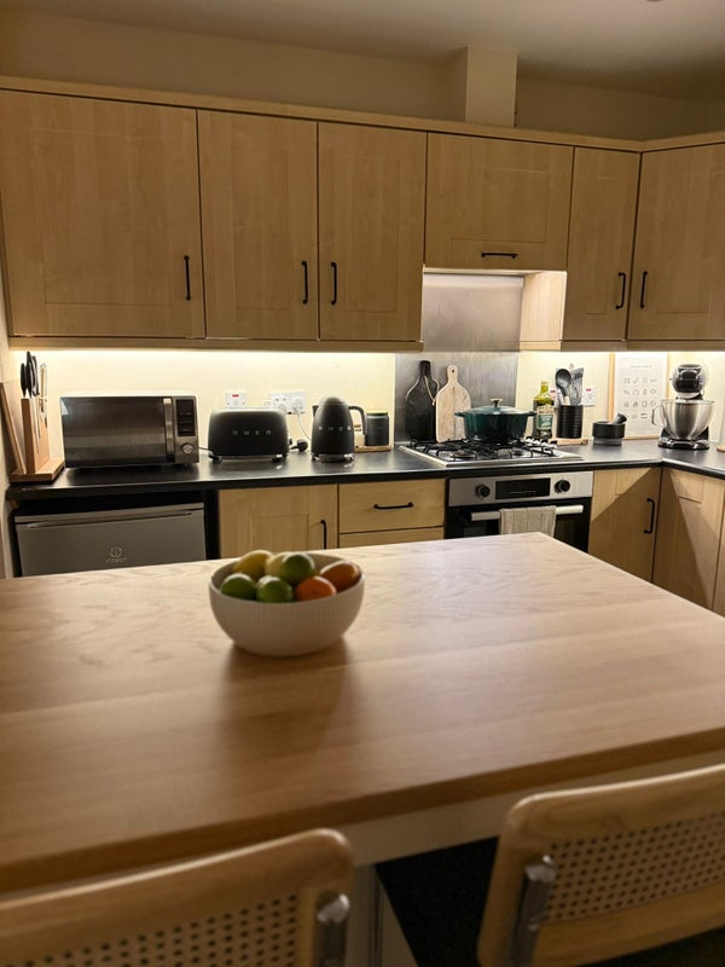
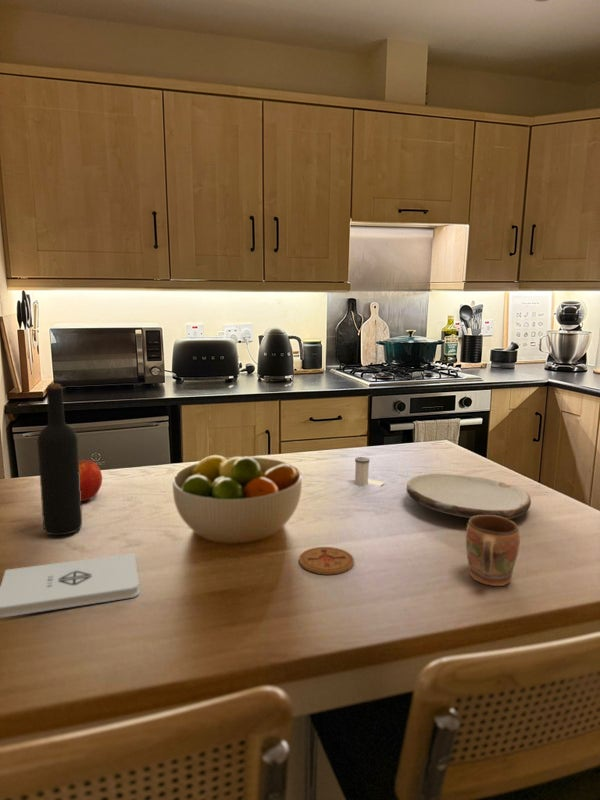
+ notepad [0,552,140,618]
+ plate [405,473,532,520]
+ wine bottle [36,383,83,536]
+ mug [465,515,521,587]
+ coaster [298,546,355,576]
+ salt shaker [354,456,386,487]
+ apple [79,459,103,503]
